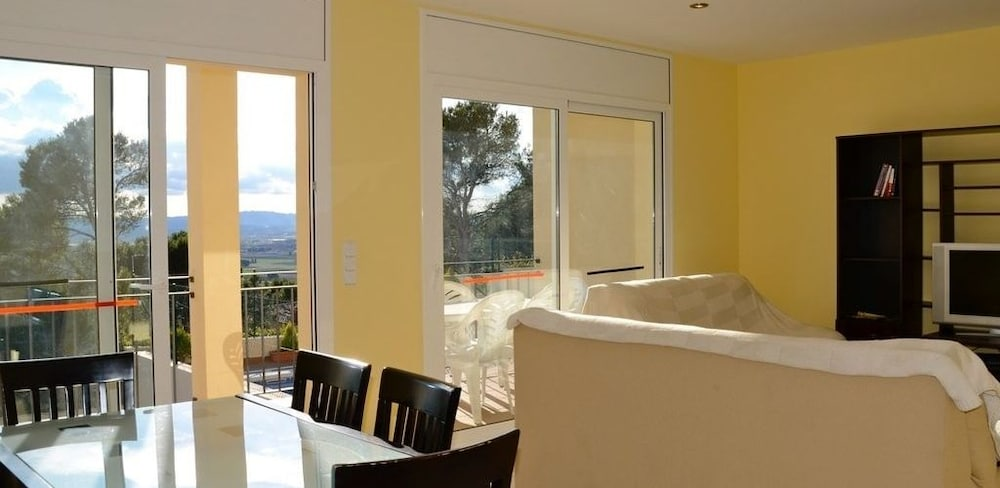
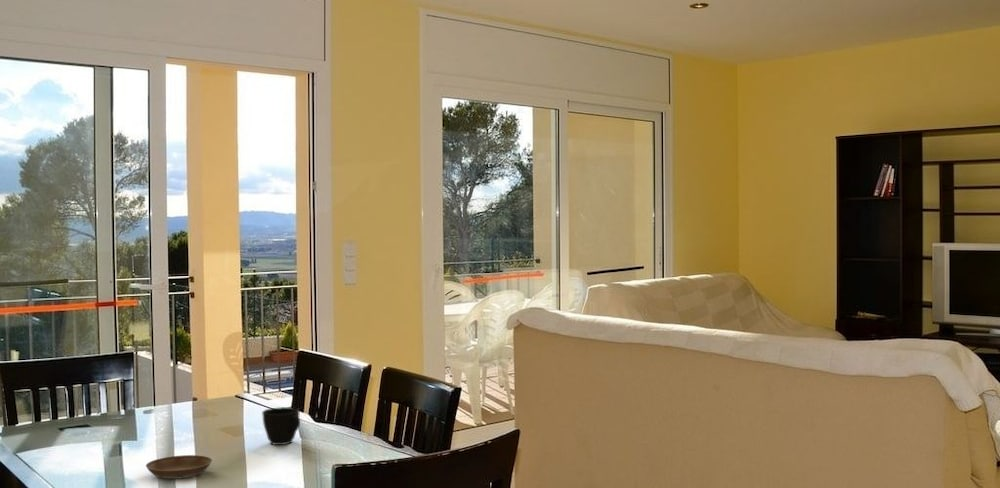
+ cup [261,406,301,446]
+ saucer [145,454,213,480]
